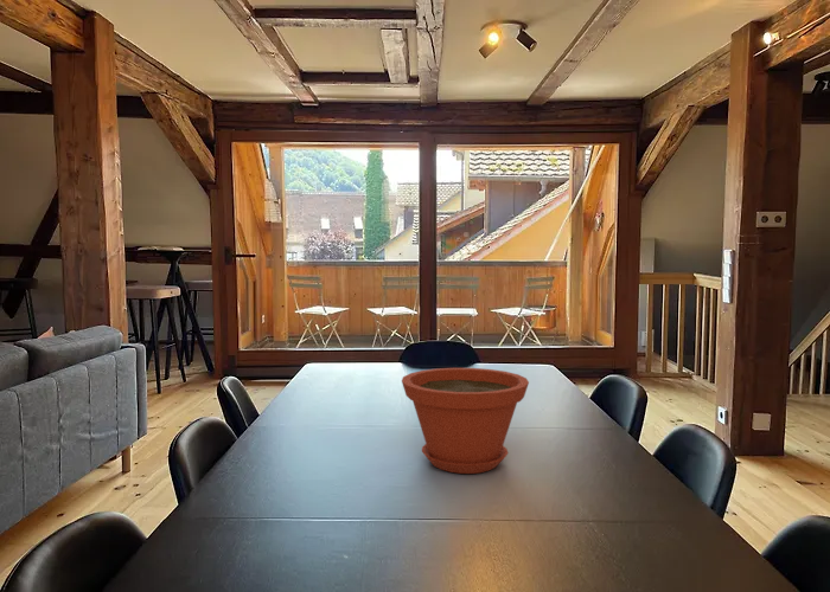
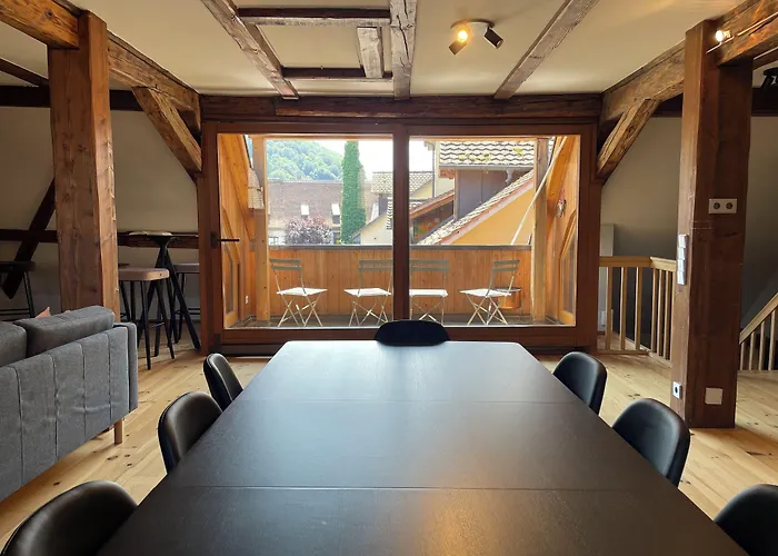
- plant pot [401,367,530,475]
